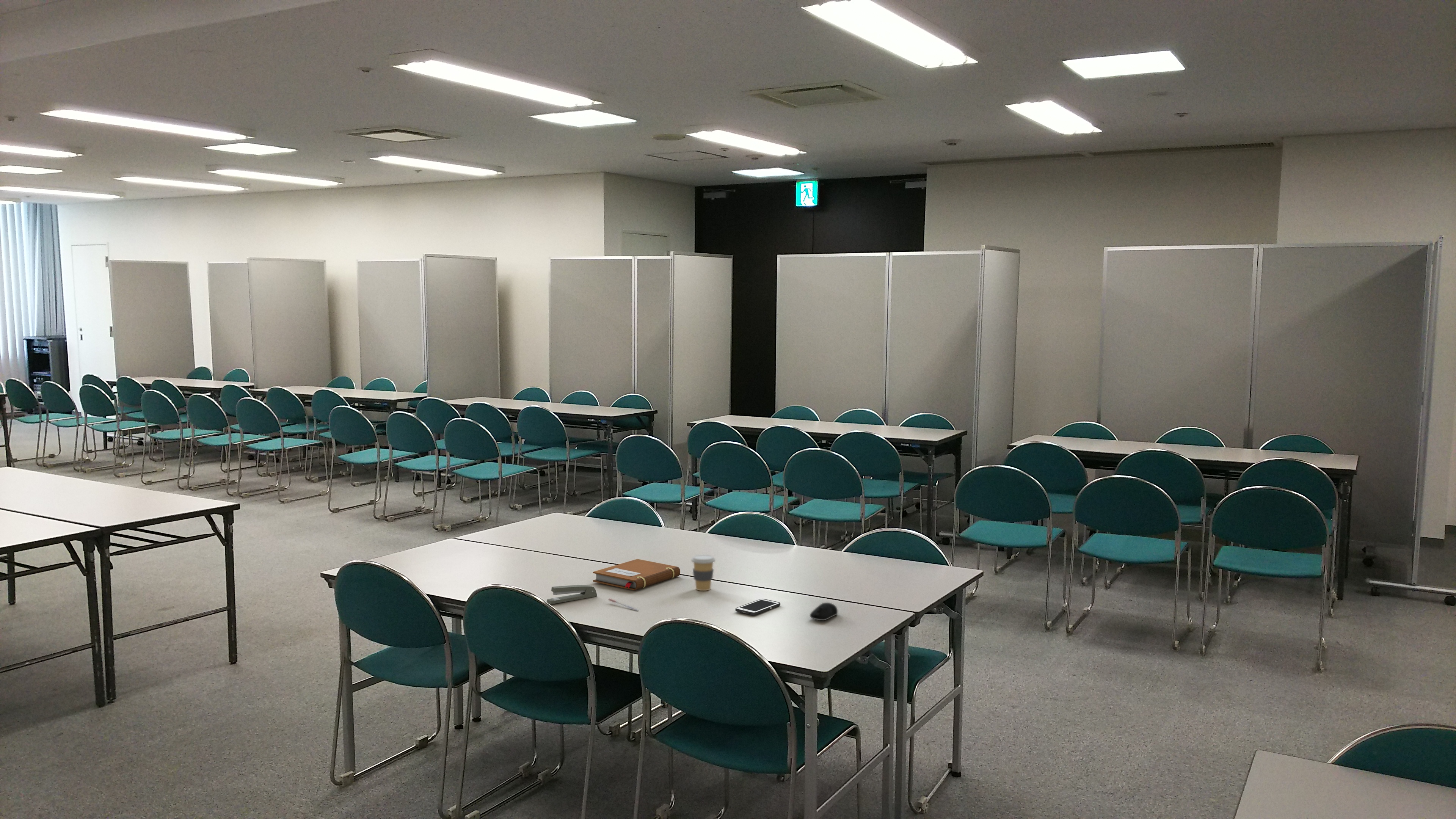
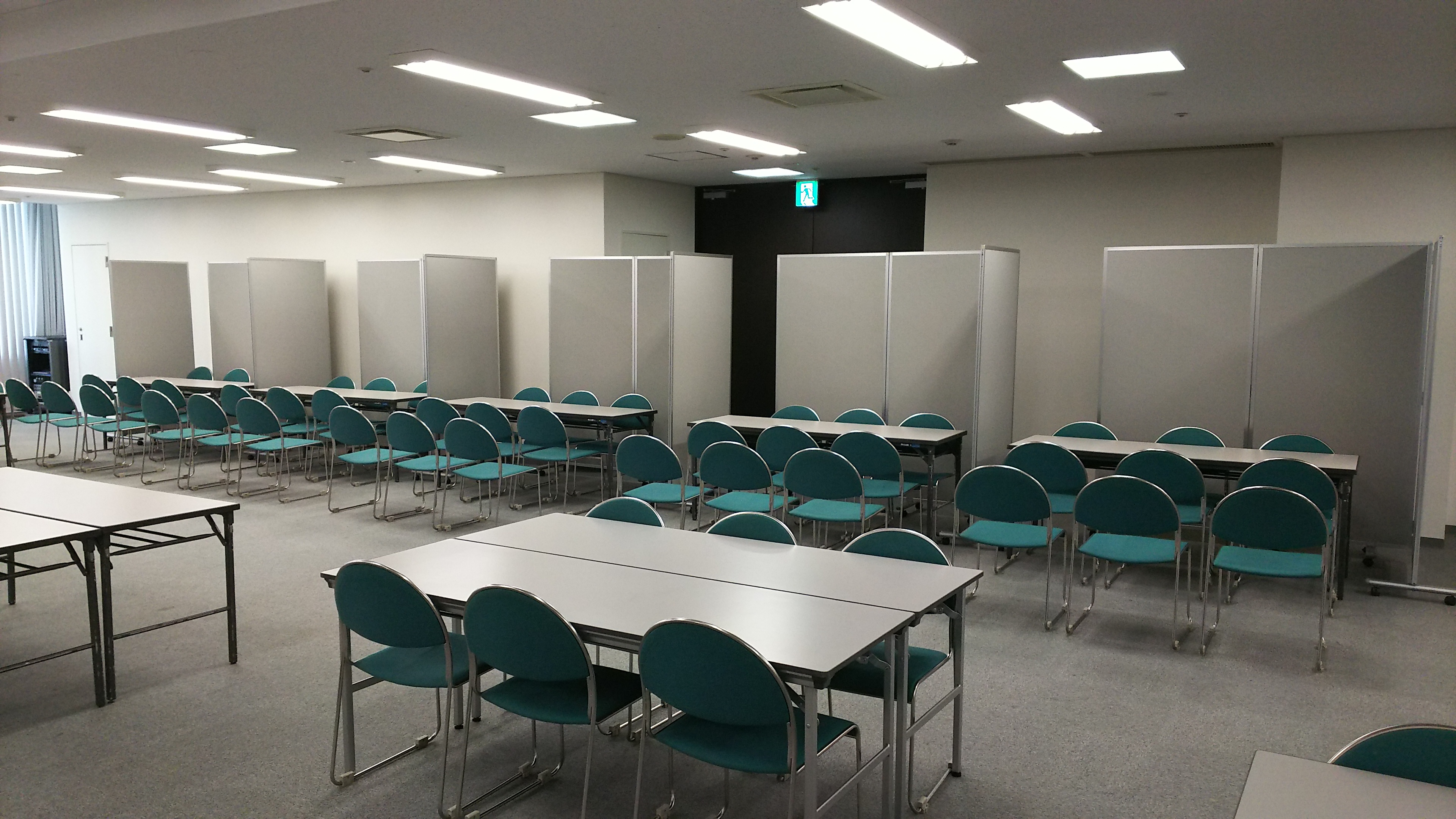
- cell phone [735,598,781,616]
- notebook [593,559,681,591]
- coffee cup [691,554,716,591]
- computer mouse [810,602,838,621]
- pen [608,598,639,611]
- stapler [546,585,598,605]
